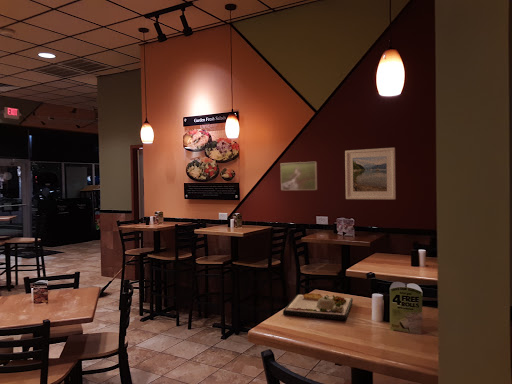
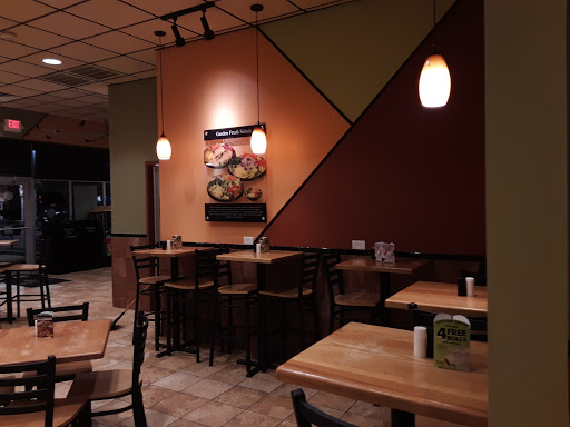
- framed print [344,147,397,200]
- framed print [280,161,318,191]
- dinner plate [282,292,354,321]
